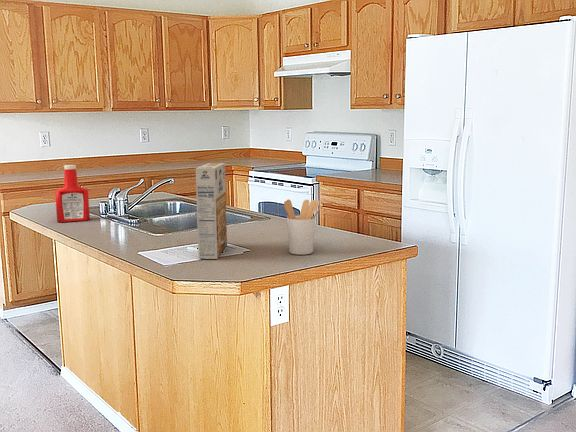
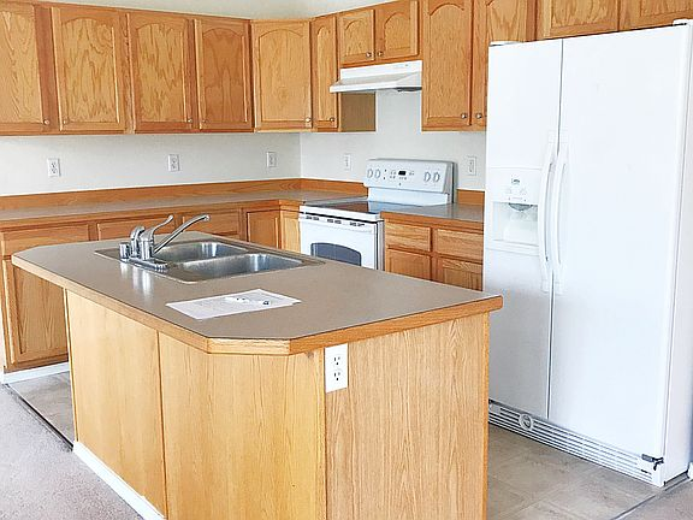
- soap bottle [54,164,91,223]
- cereal box [195,162,228,260]
- utensil holder [283,199,322,256]
